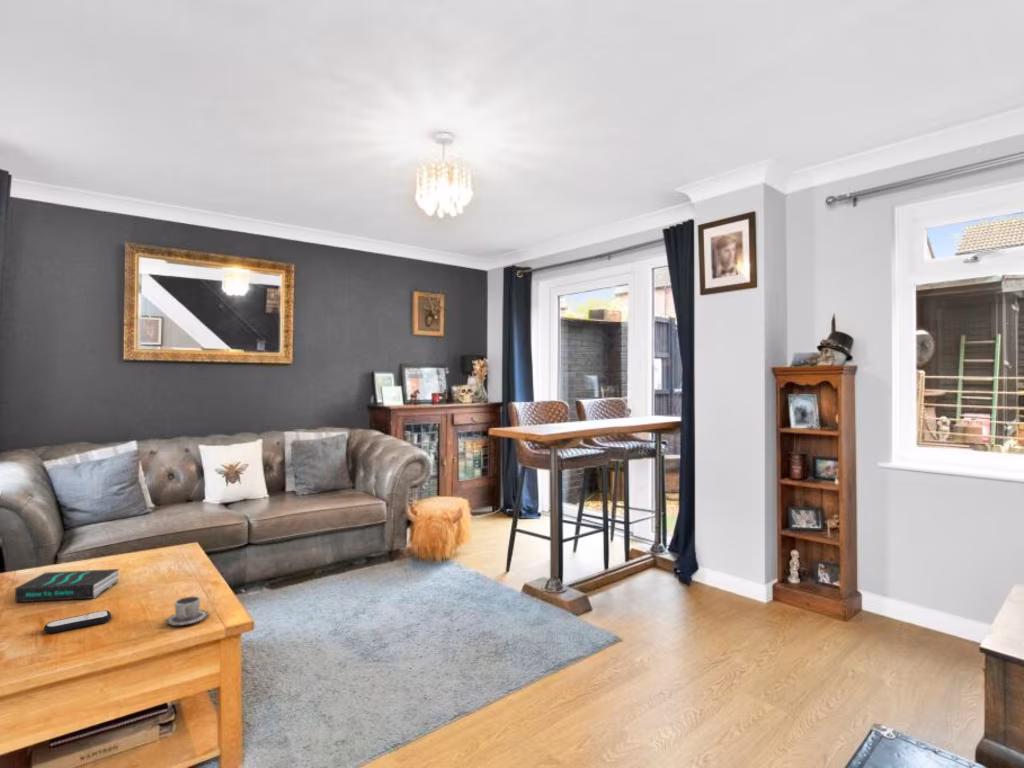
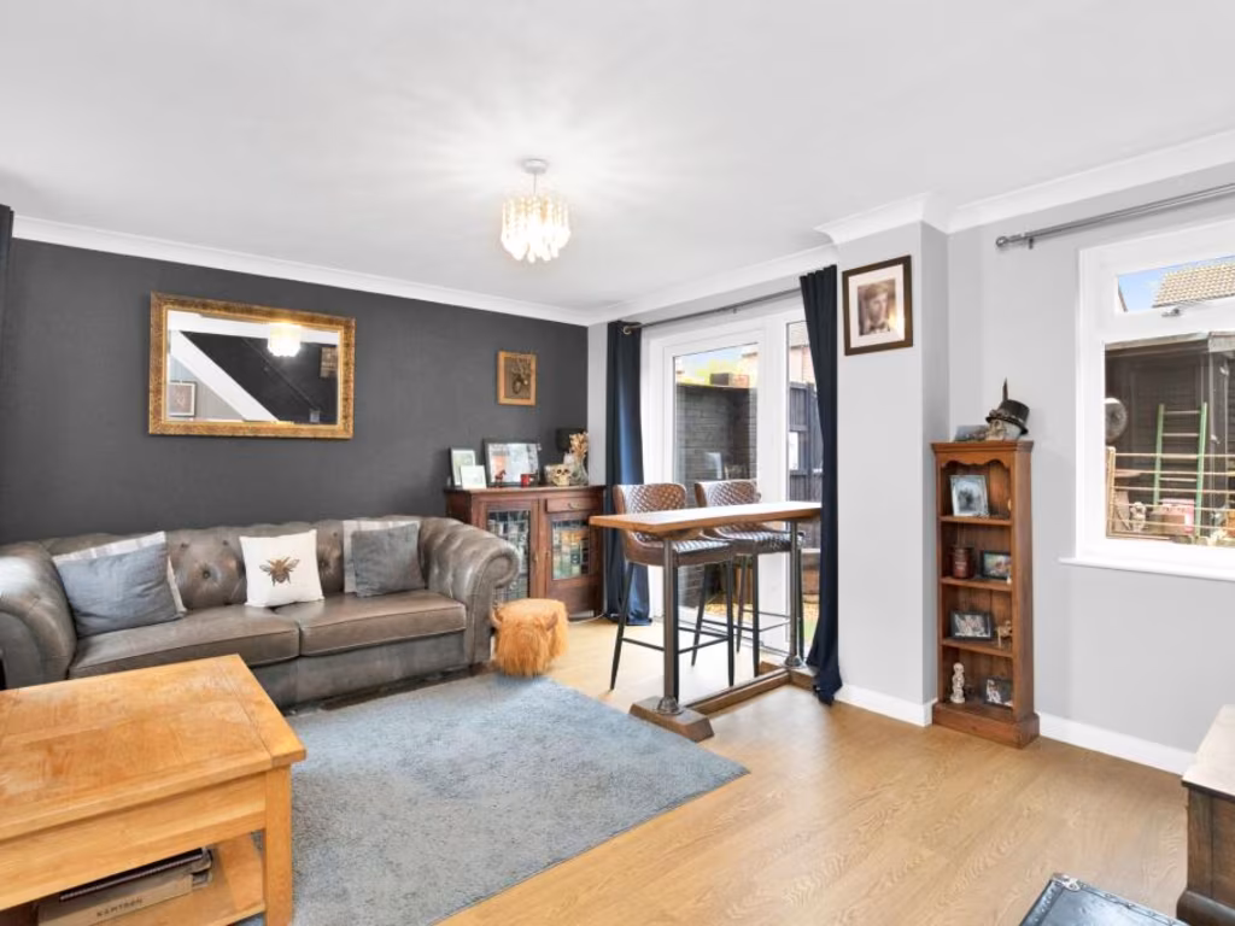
- remote control [43,610,112,634]
- cup [165,595,209,627]
- book [14,568,121,603]
